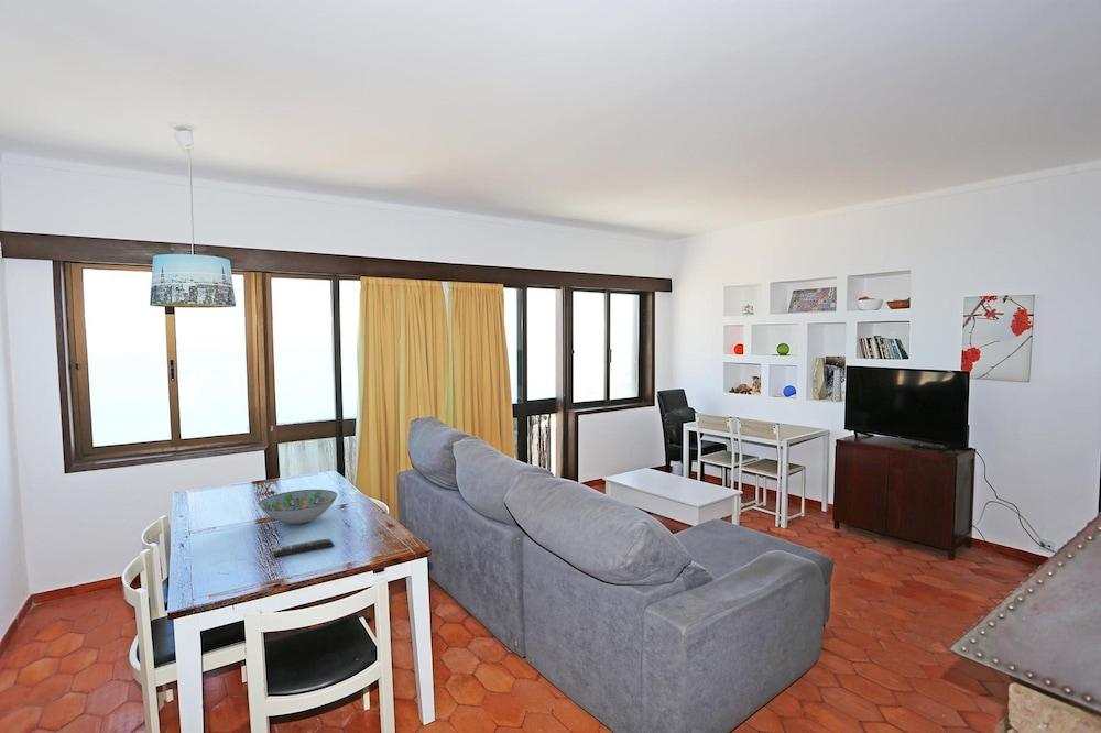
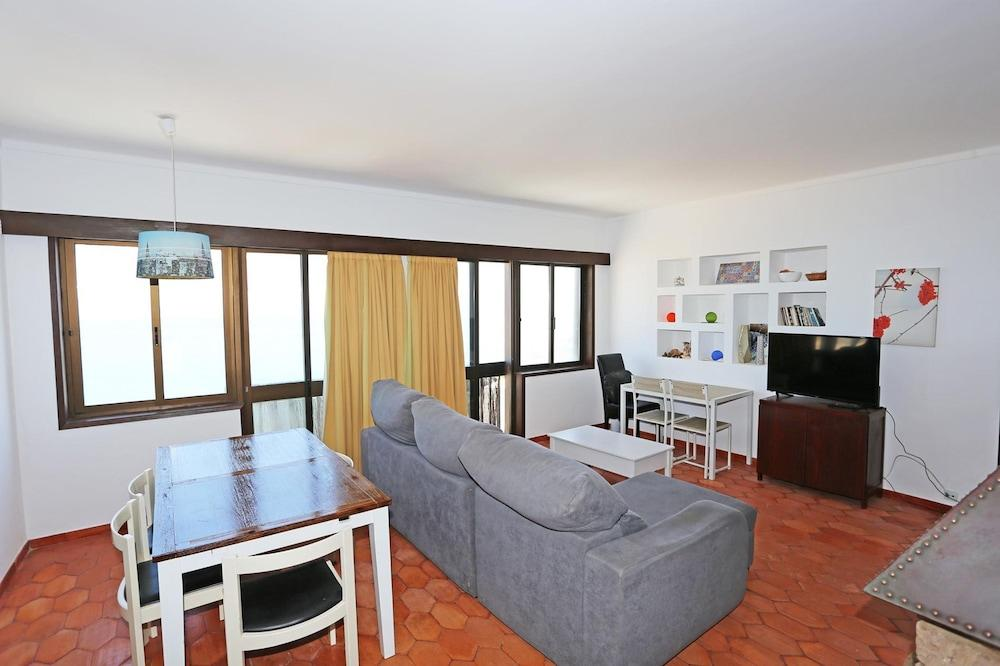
- decorative bowl [258,489,338,525]
- remote control [272,538,336,558]
